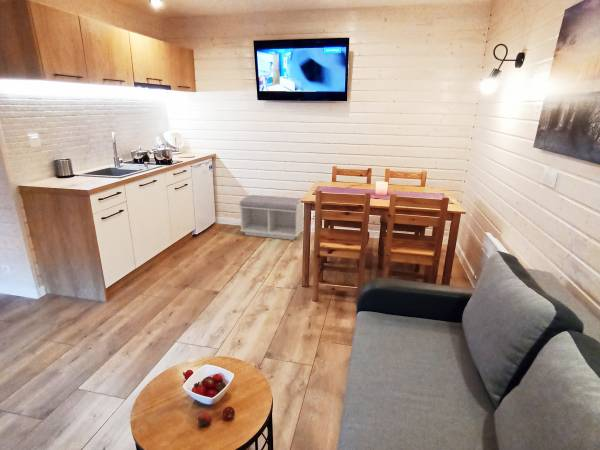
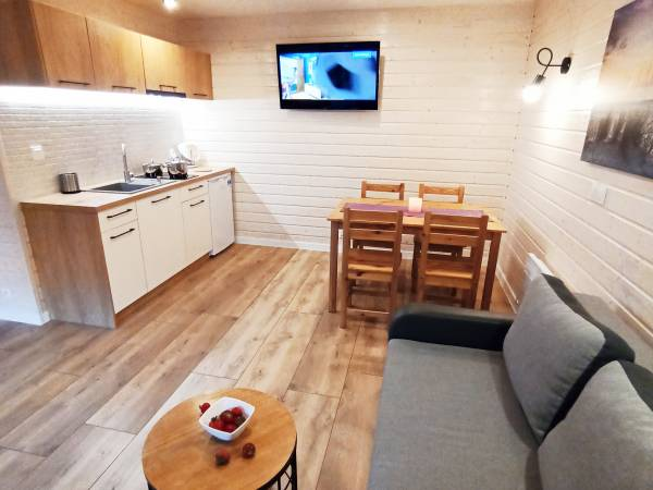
- bench [238,194,304,241]
